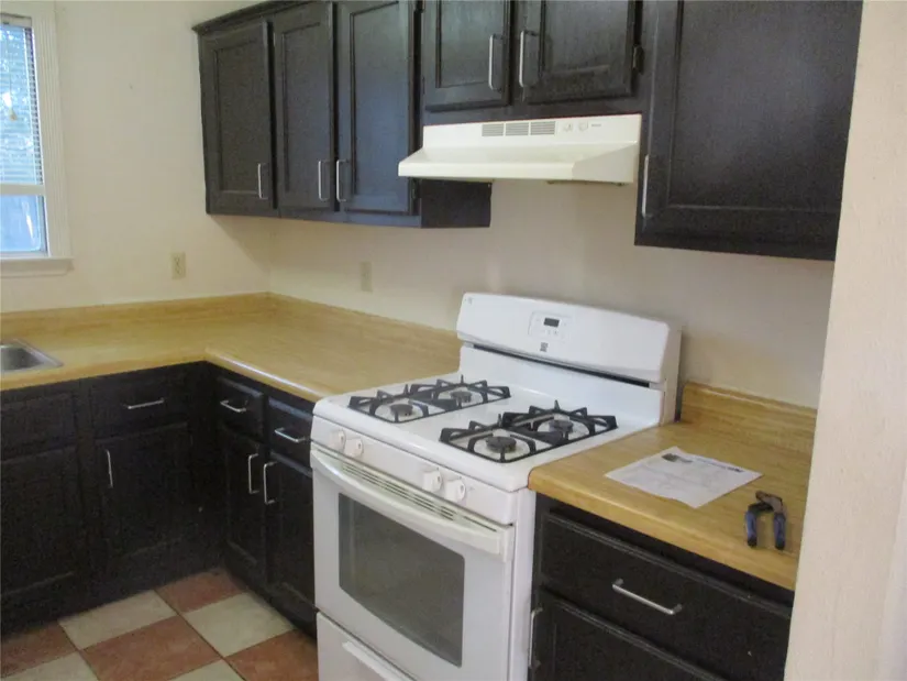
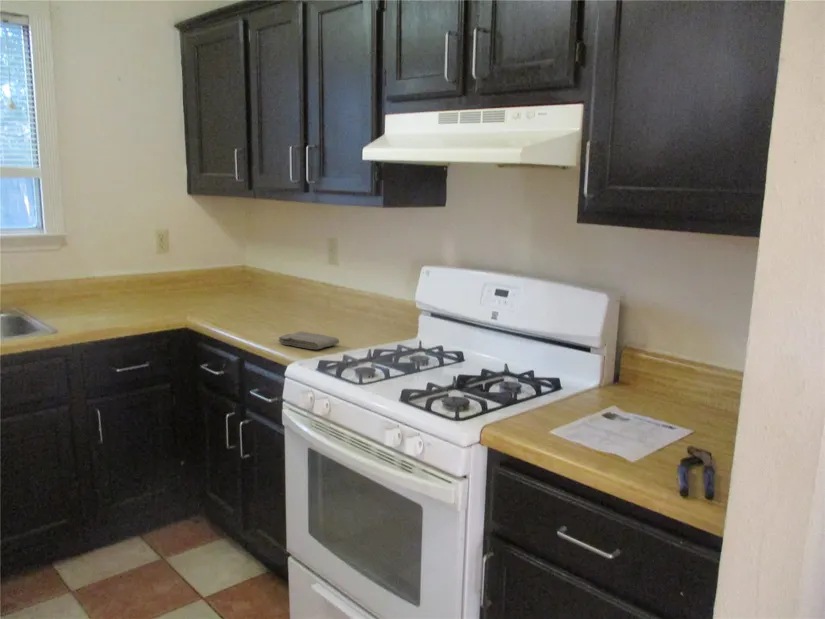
+ washcloth [277,331,340,350]
